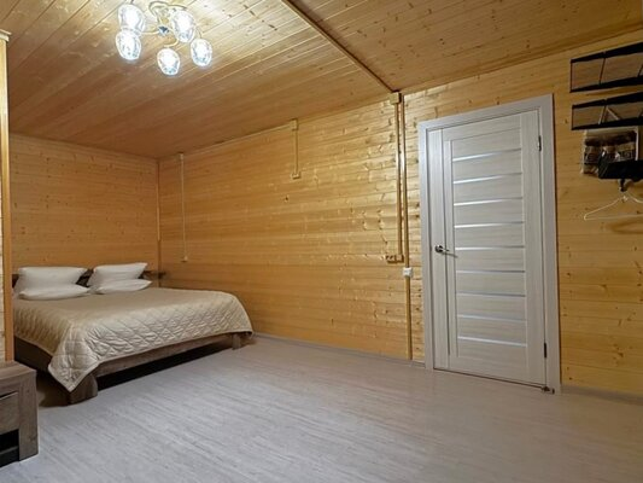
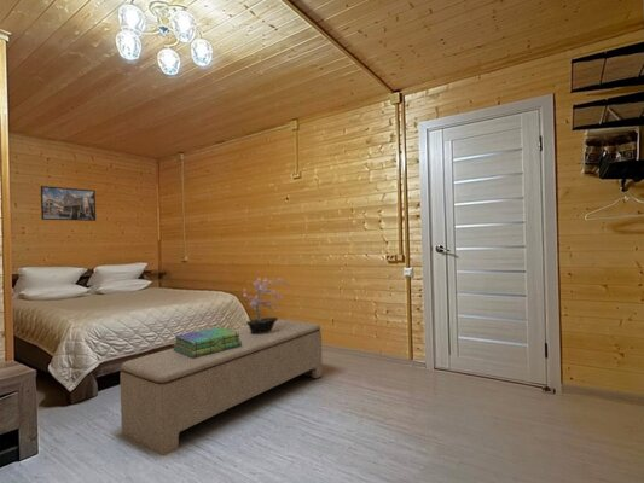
+ stack of books [172,326,242,357]
+ bench [118,319,324,456]
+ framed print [40,185,97,222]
+ potted plant [242,275,291,334]
